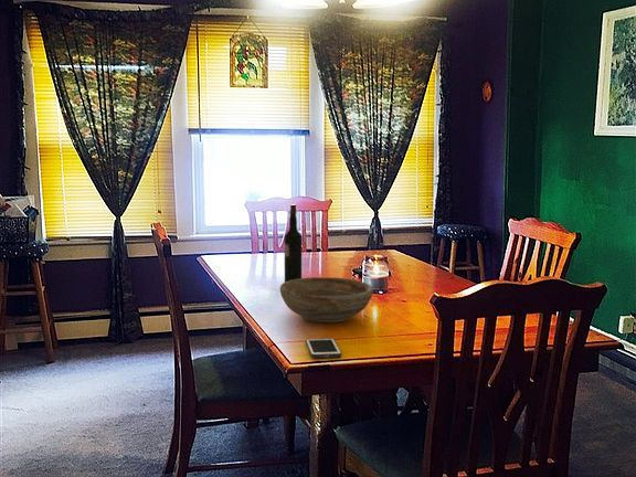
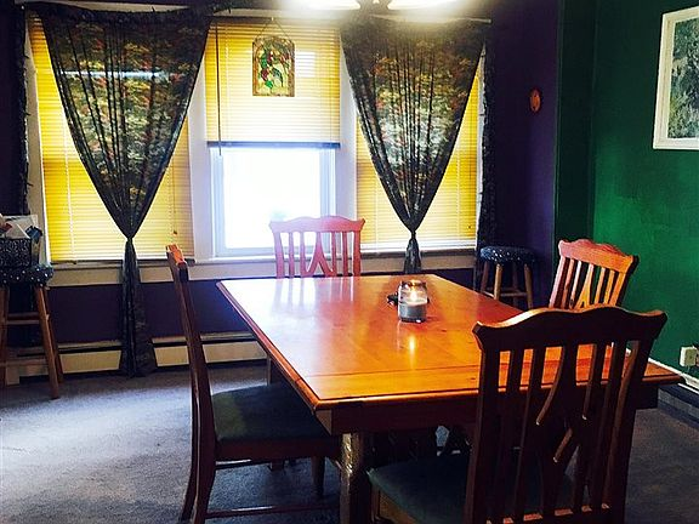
- wine bottle [283,203,303,283]
- cell phone [305,337,342,359]
- bowl [279,276,374,324]
